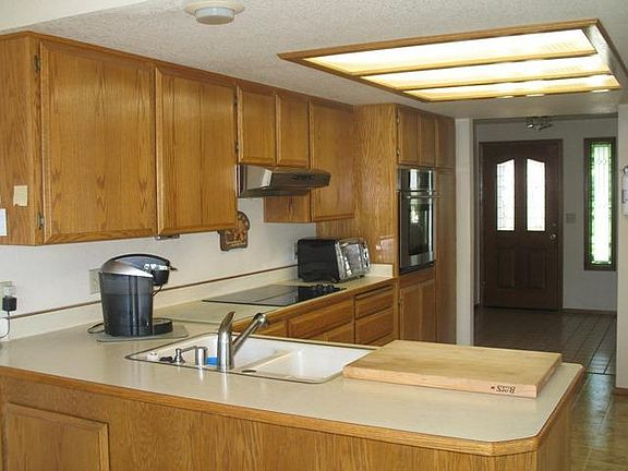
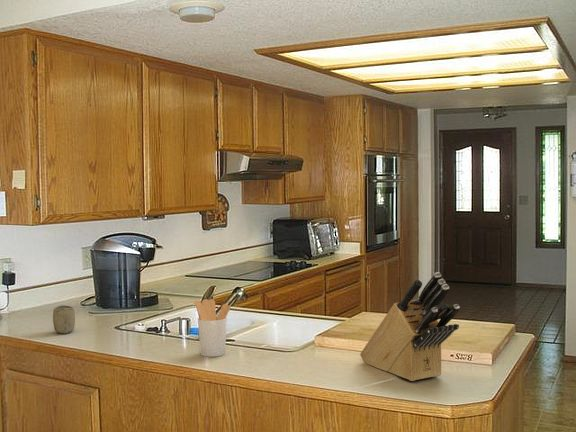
+ utensil holder [193,298,231,358]
+ knife block [359,271,461,382]
+ cup [52,304,76,334]
